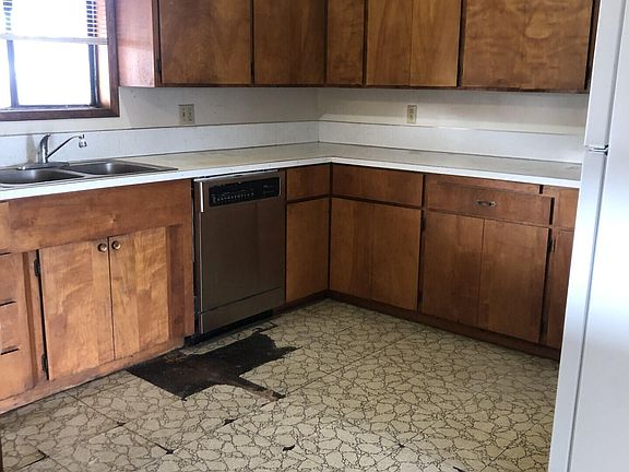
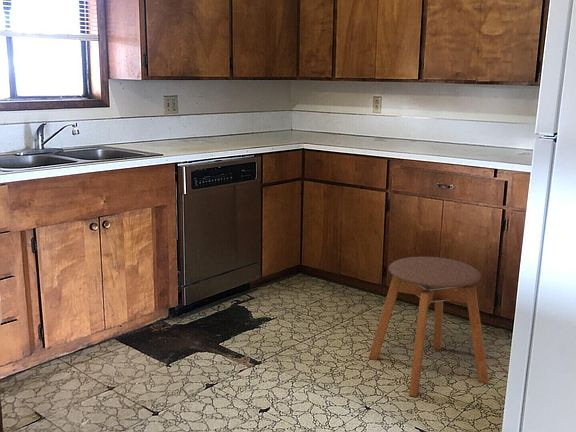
+ stool [368,256,490,398]
